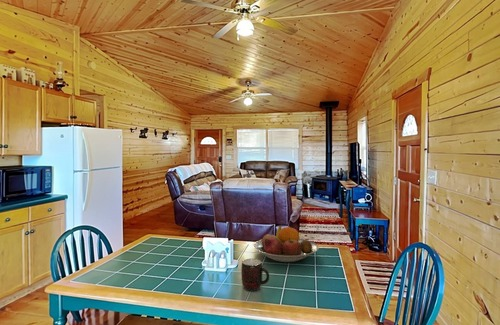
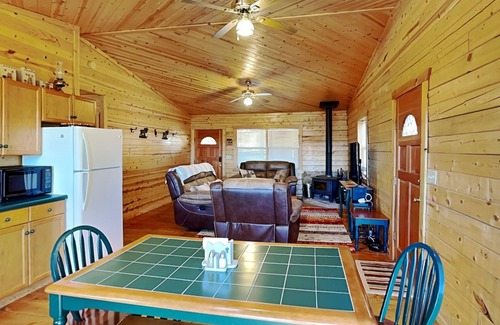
- mug [240,258,270,292]
- fruit bowl [252,224,320,263]
